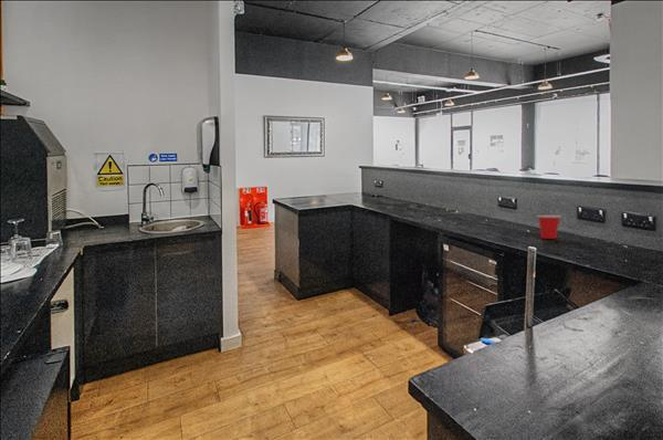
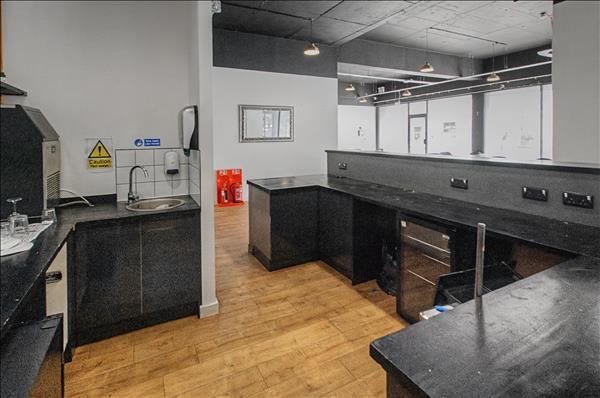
- cup [536,214,562,240]
